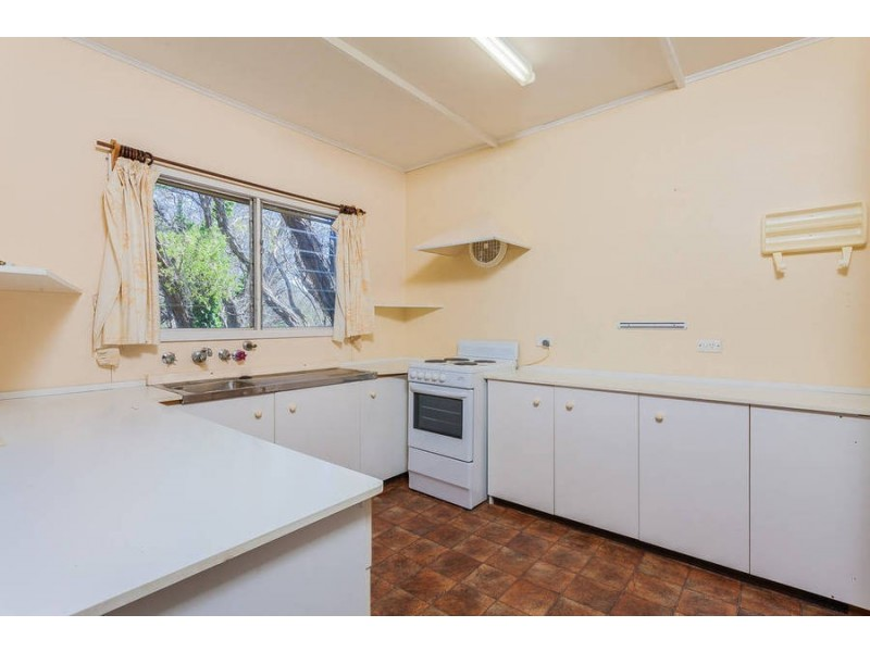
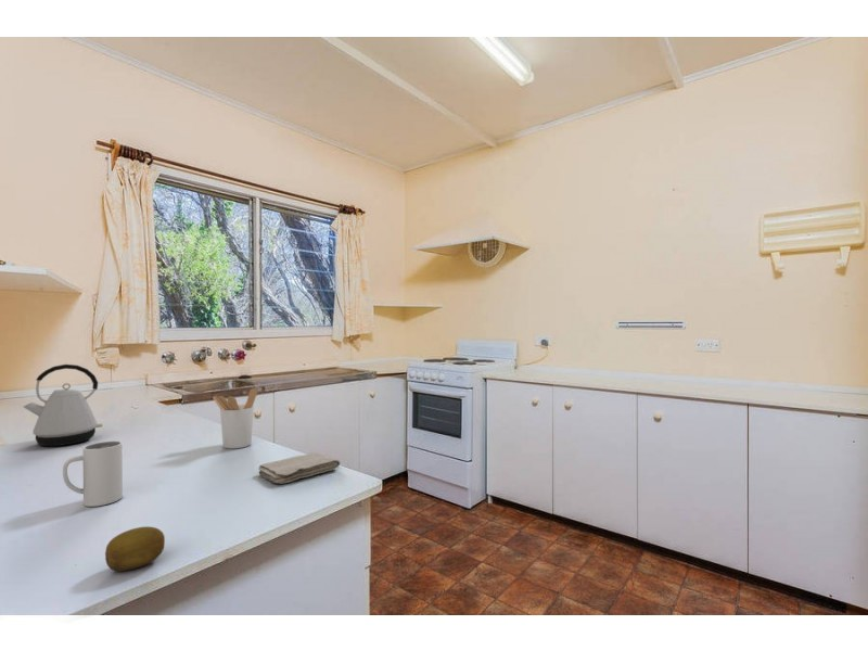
+ fruit [104,525,166,572]
+ kettle [23,363,103,447]
+ mug [62,439,124,508]
+ utensil holder [212,388,258,450]
+ washcloth [257,451,341,485]
